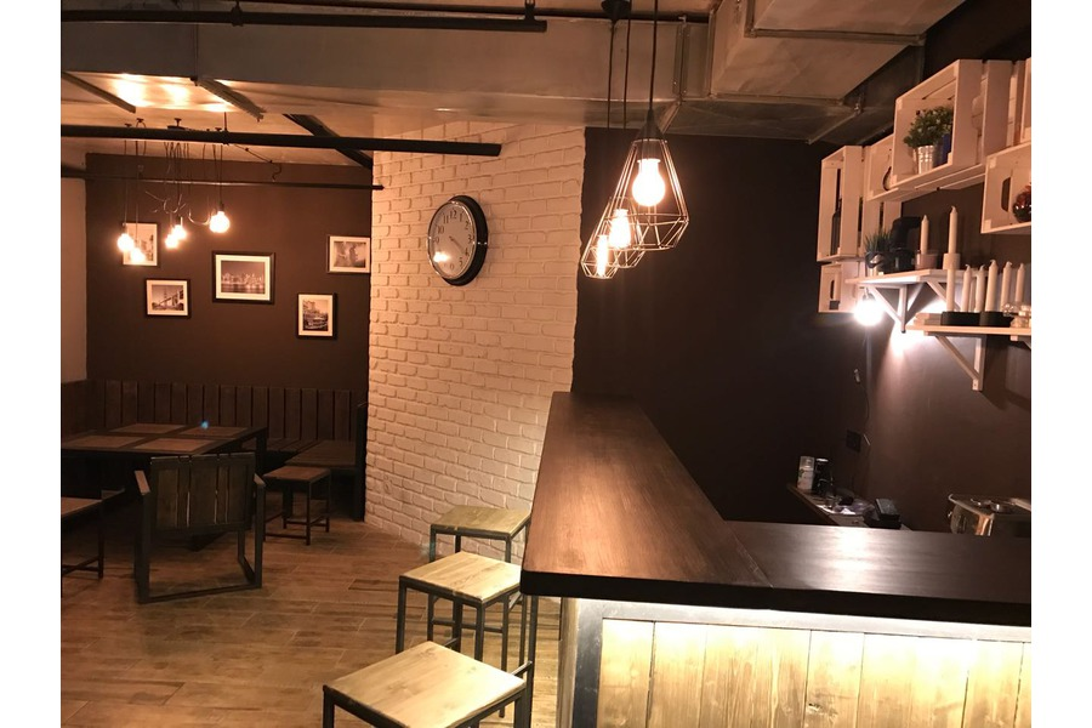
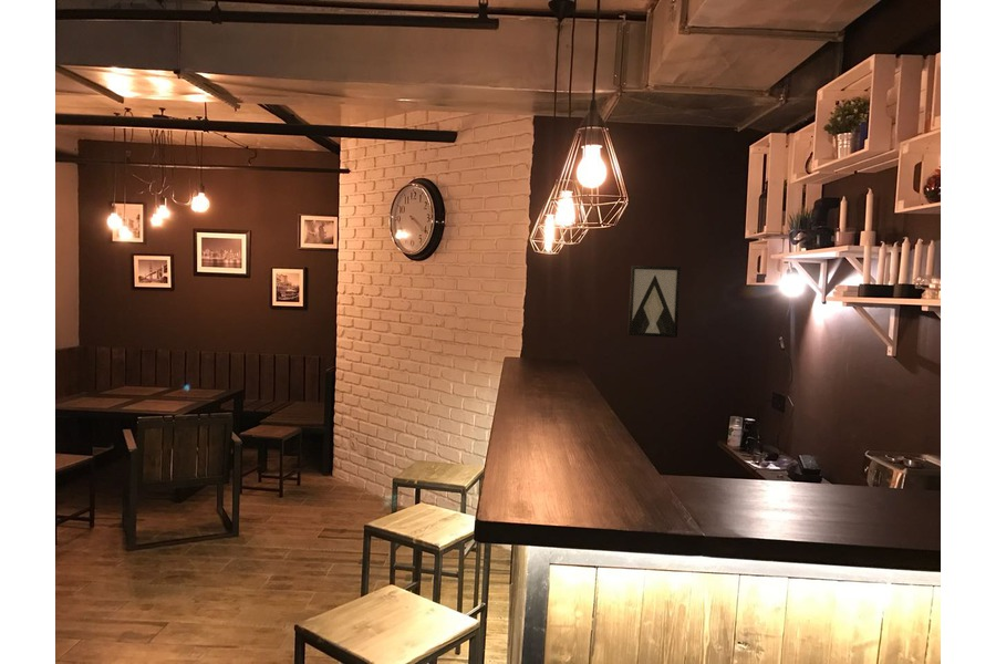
+ wall art [627,264,682,339]
